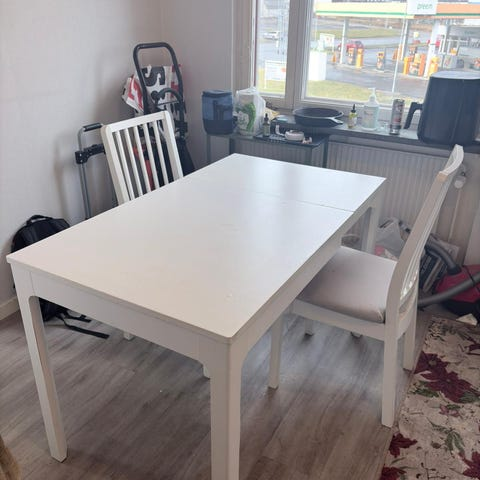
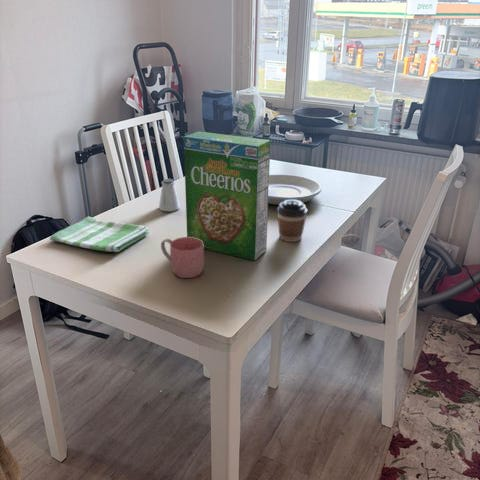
+ saltshaker [158,178,181,212]
+ plate [268,173,323,206]
+ coffee cup [276,200,308,243]
+ dish towel [49,215,150,253]
+ cereal box [183,130,271,261]
+ mug [160,236,205,279]
